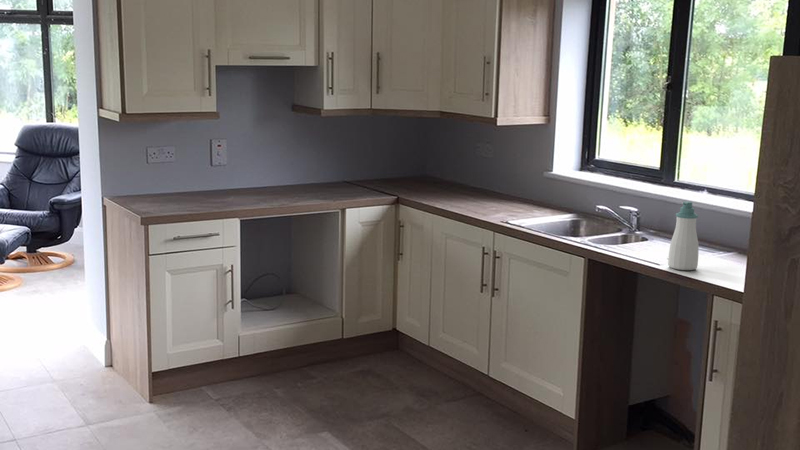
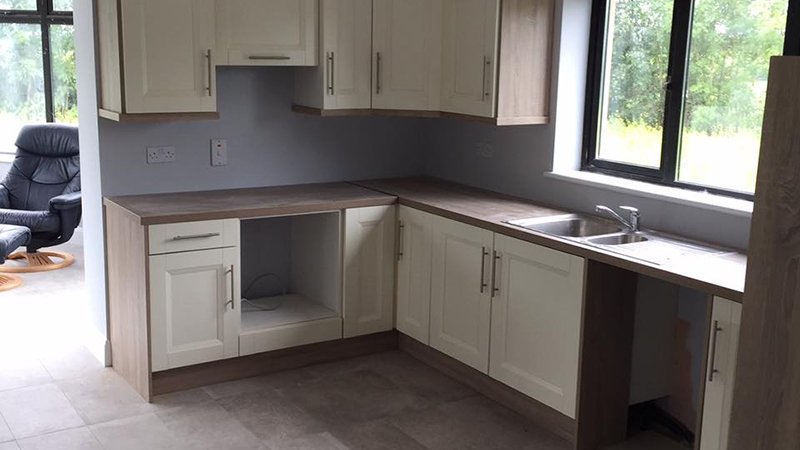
- soap bottle [667,200,700,271]
